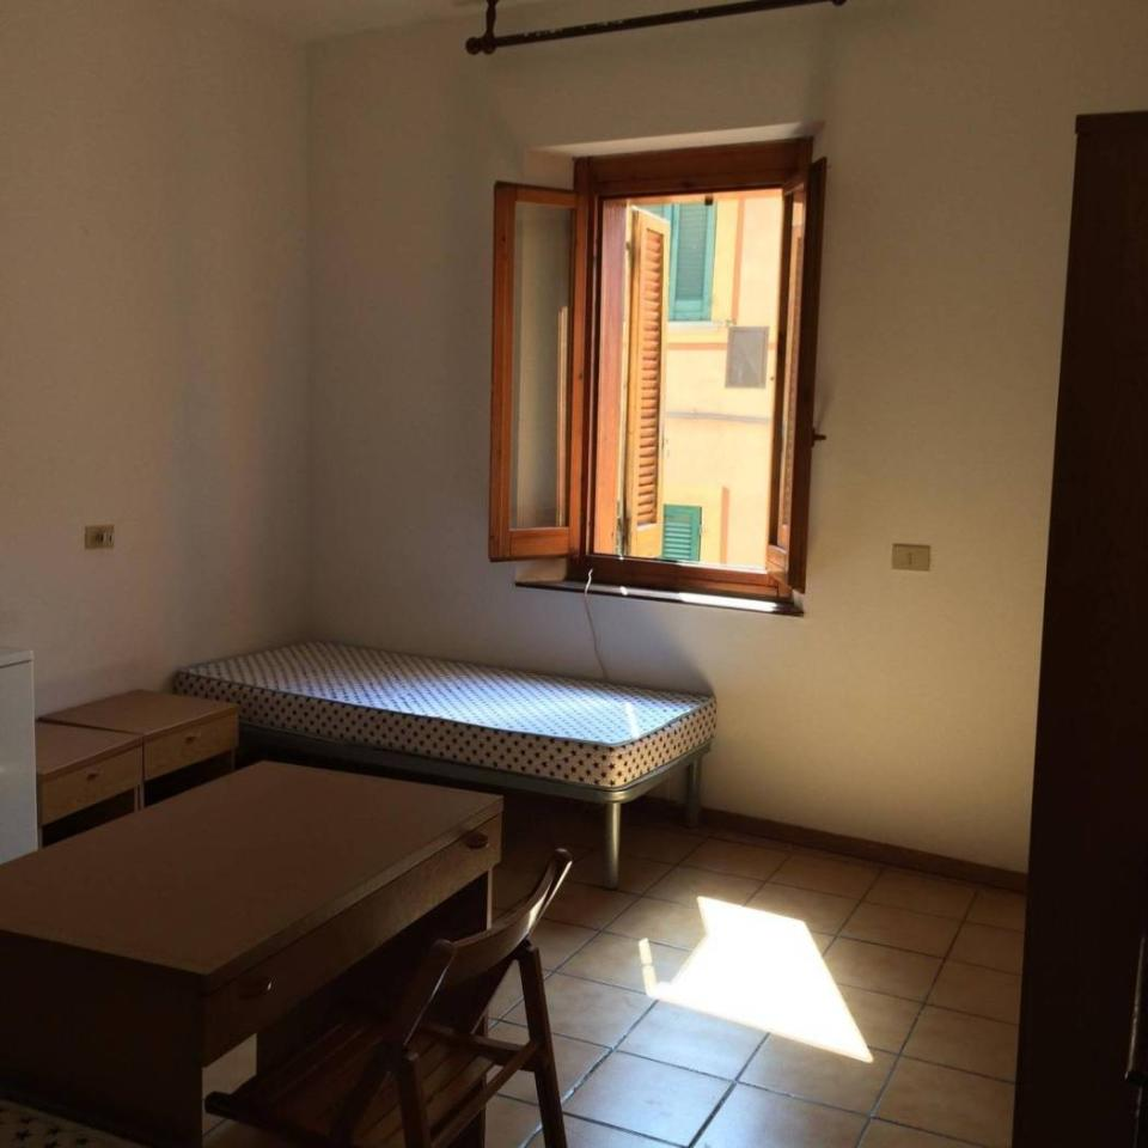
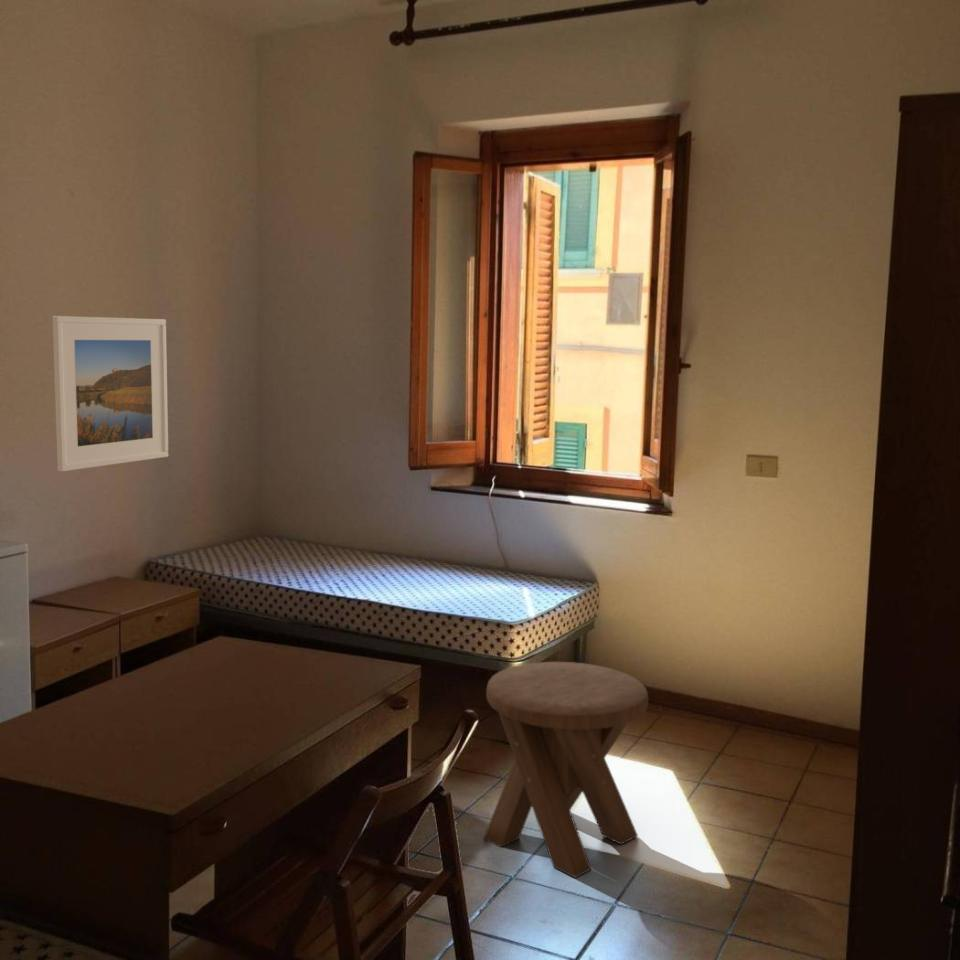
+ music stool [482,661,649,879]
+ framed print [52,315,169,472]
